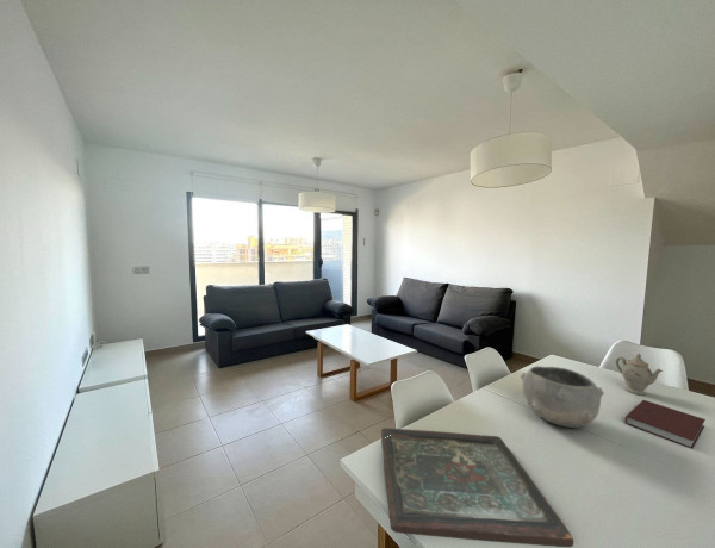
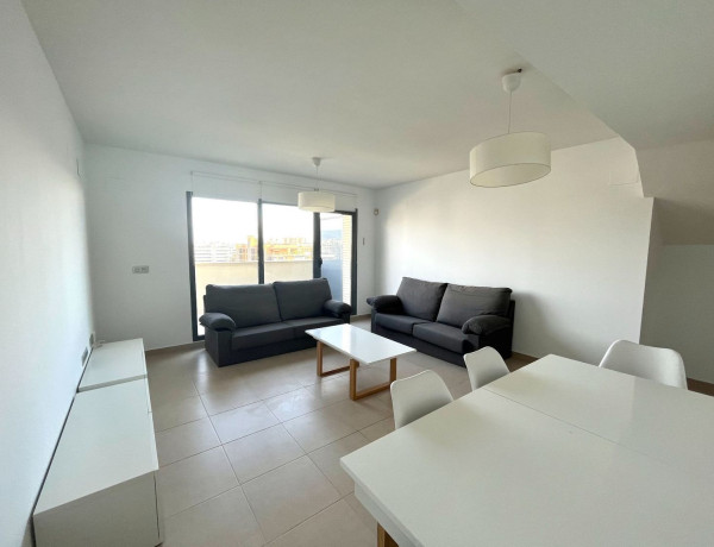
- bowl [520,365,605,429]
- notebook [623,399,707,449]
- chinaware [615,353,664,396]
- board game [380,426,574,548]
